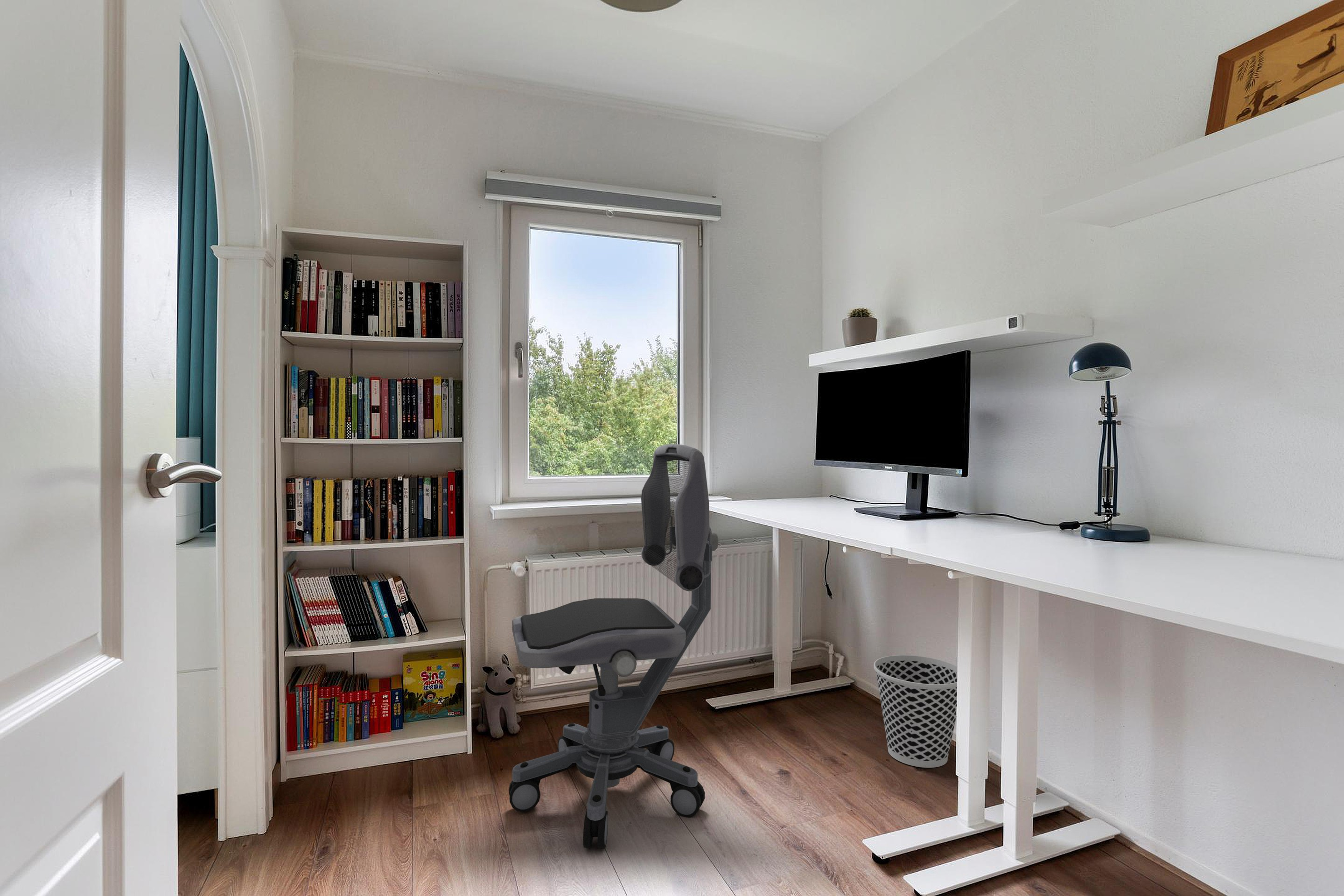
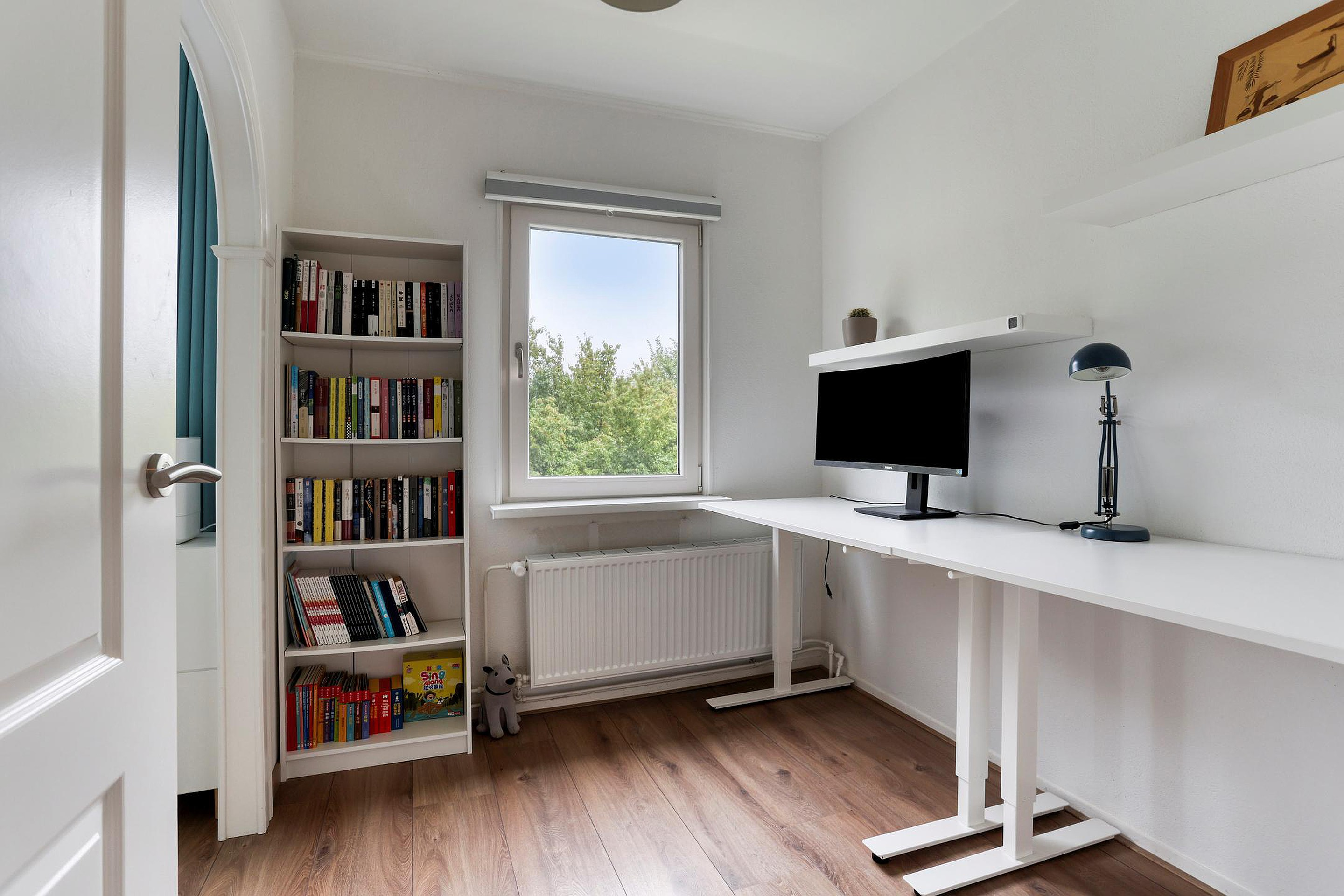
- office chair [508,444,719,849]
- wastebasket [873,655,957,768]
